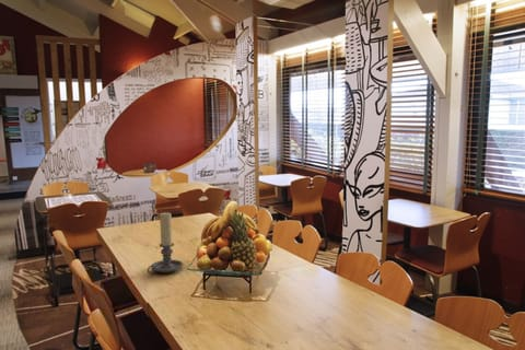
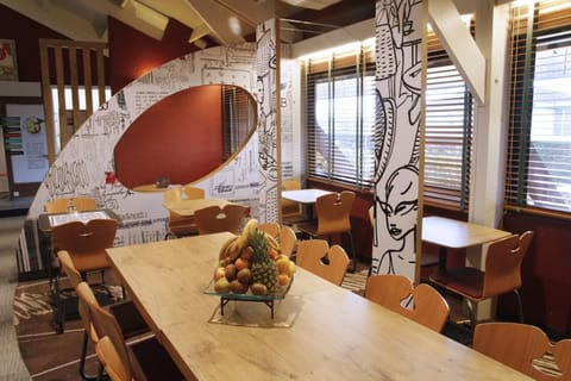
- candle holder [147,211,185,275]
